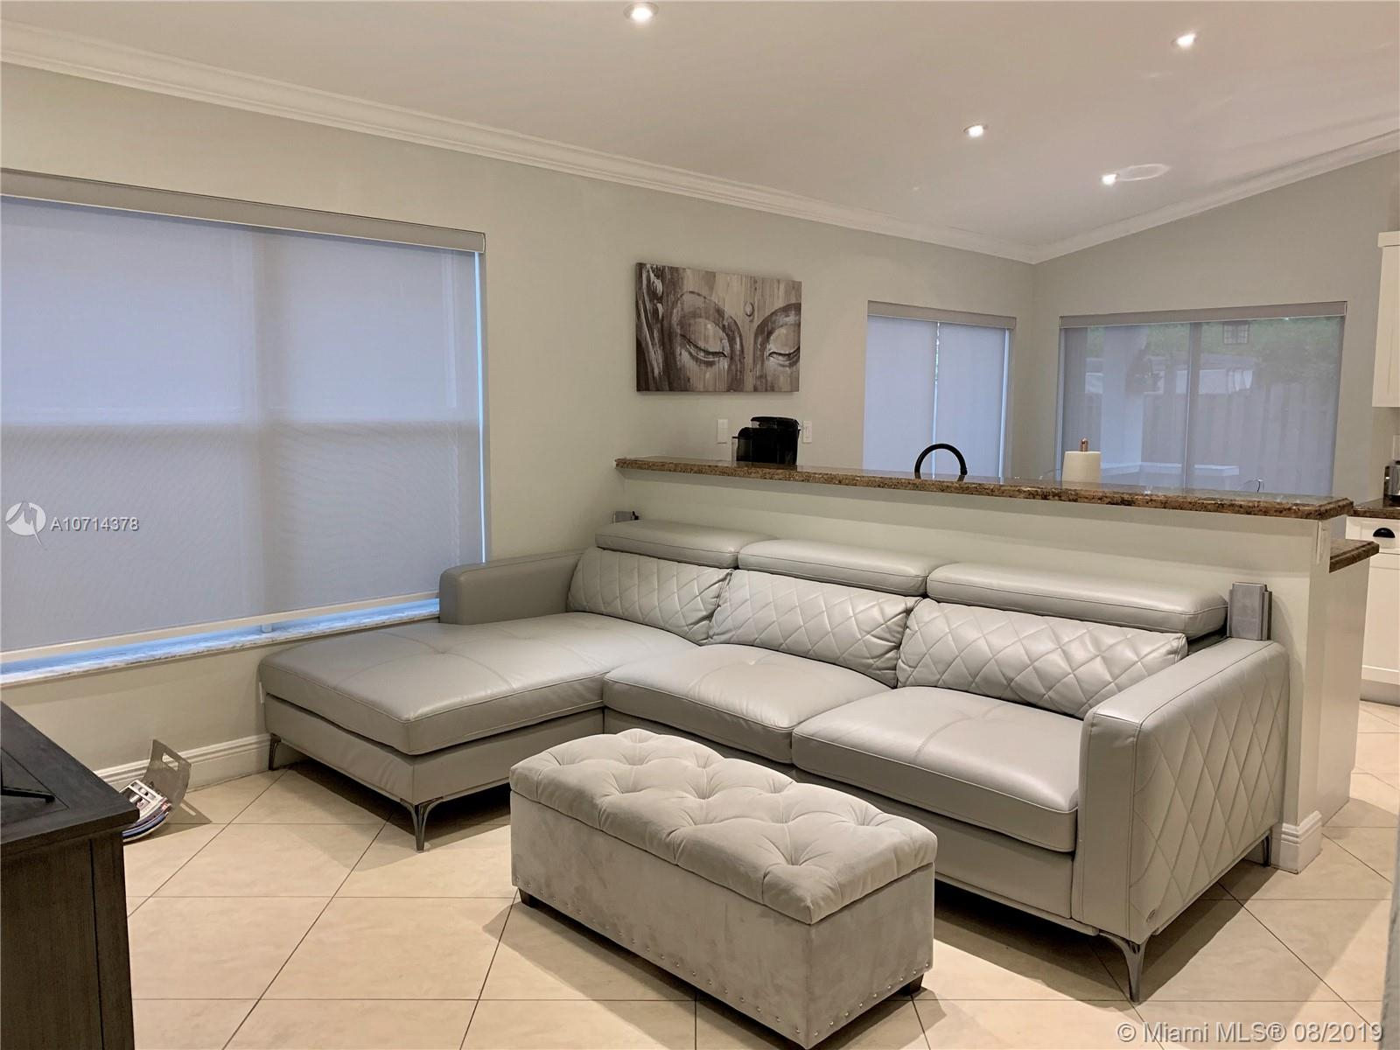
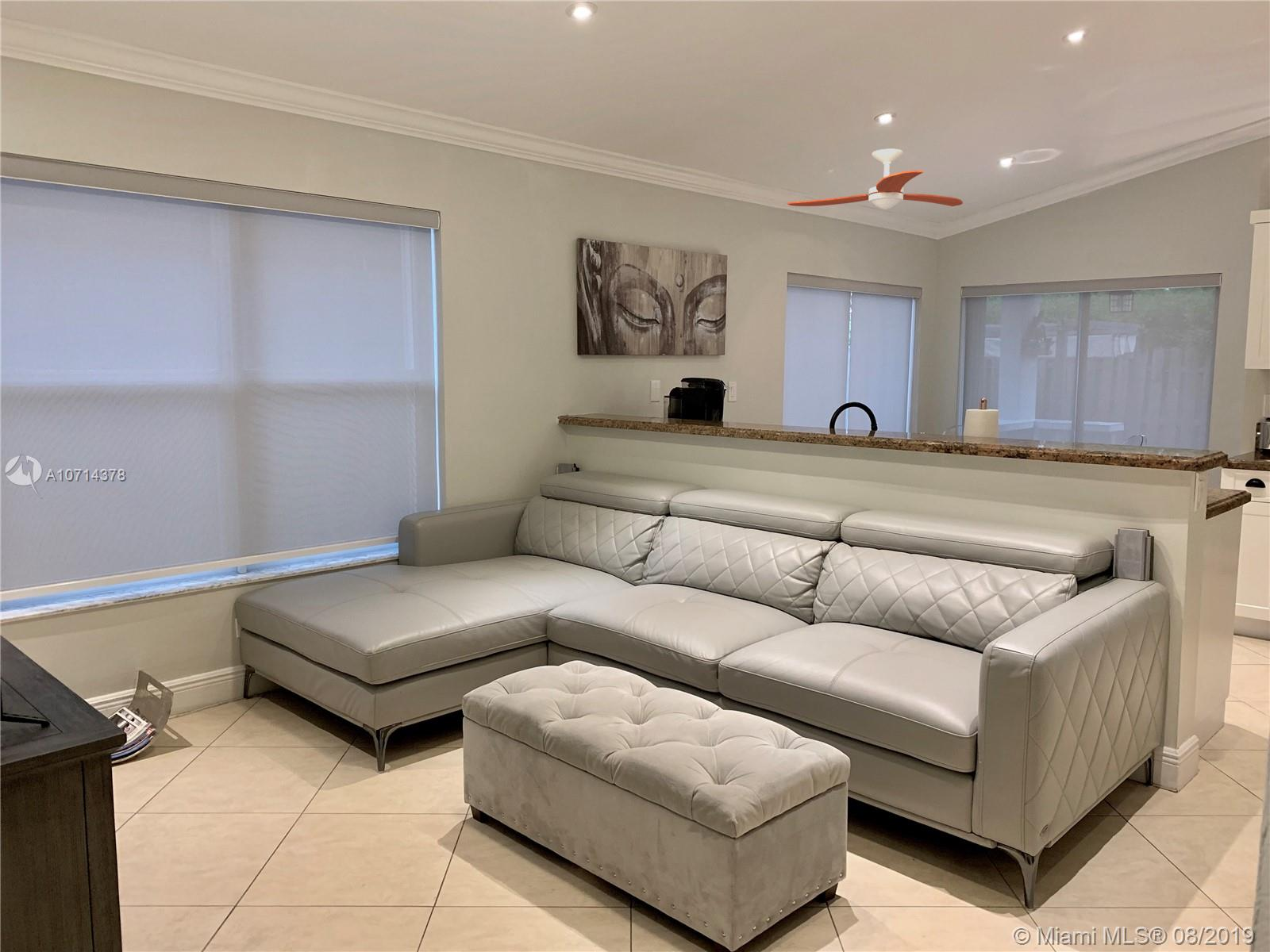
+ ceiling fan [786,148,964,210]
